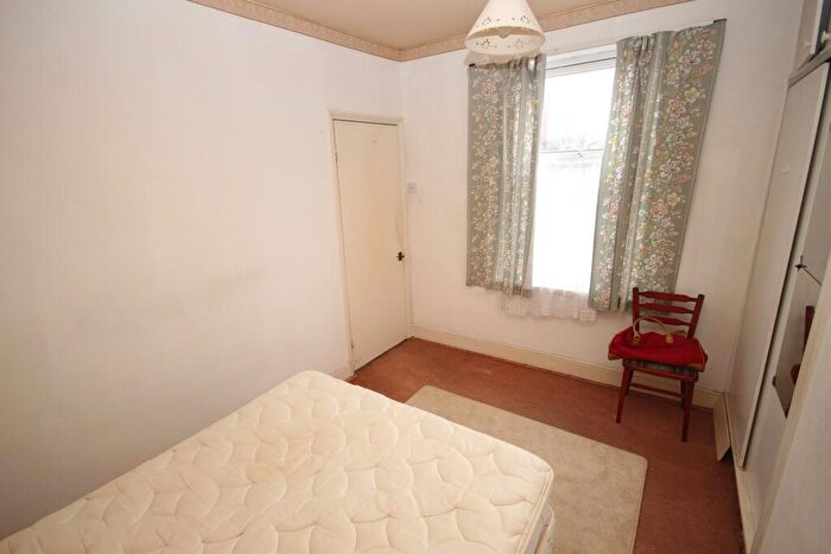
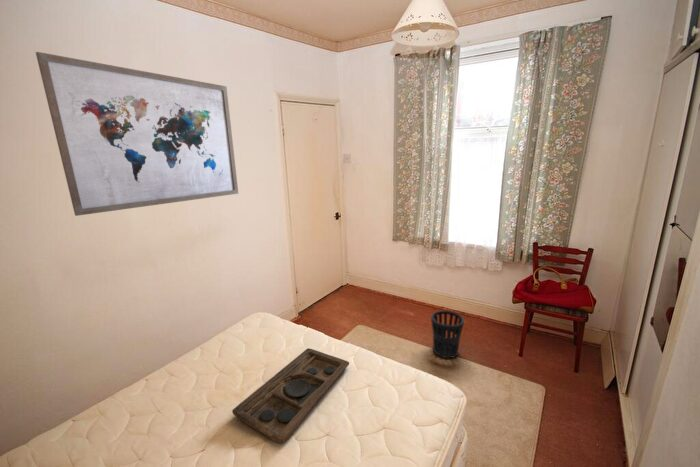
+ wastebasket [430,310,465,359]
+ wall art [35,51,239,217]
+ decorative tray [231,347,350,445]
